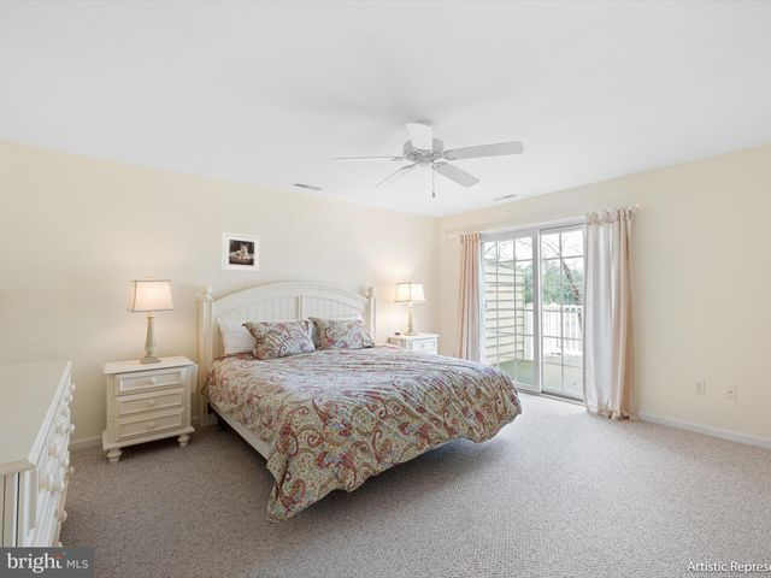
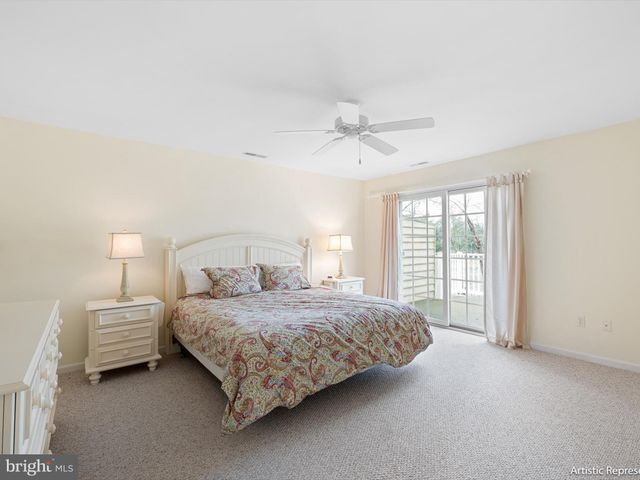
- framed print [220,231,261,273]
